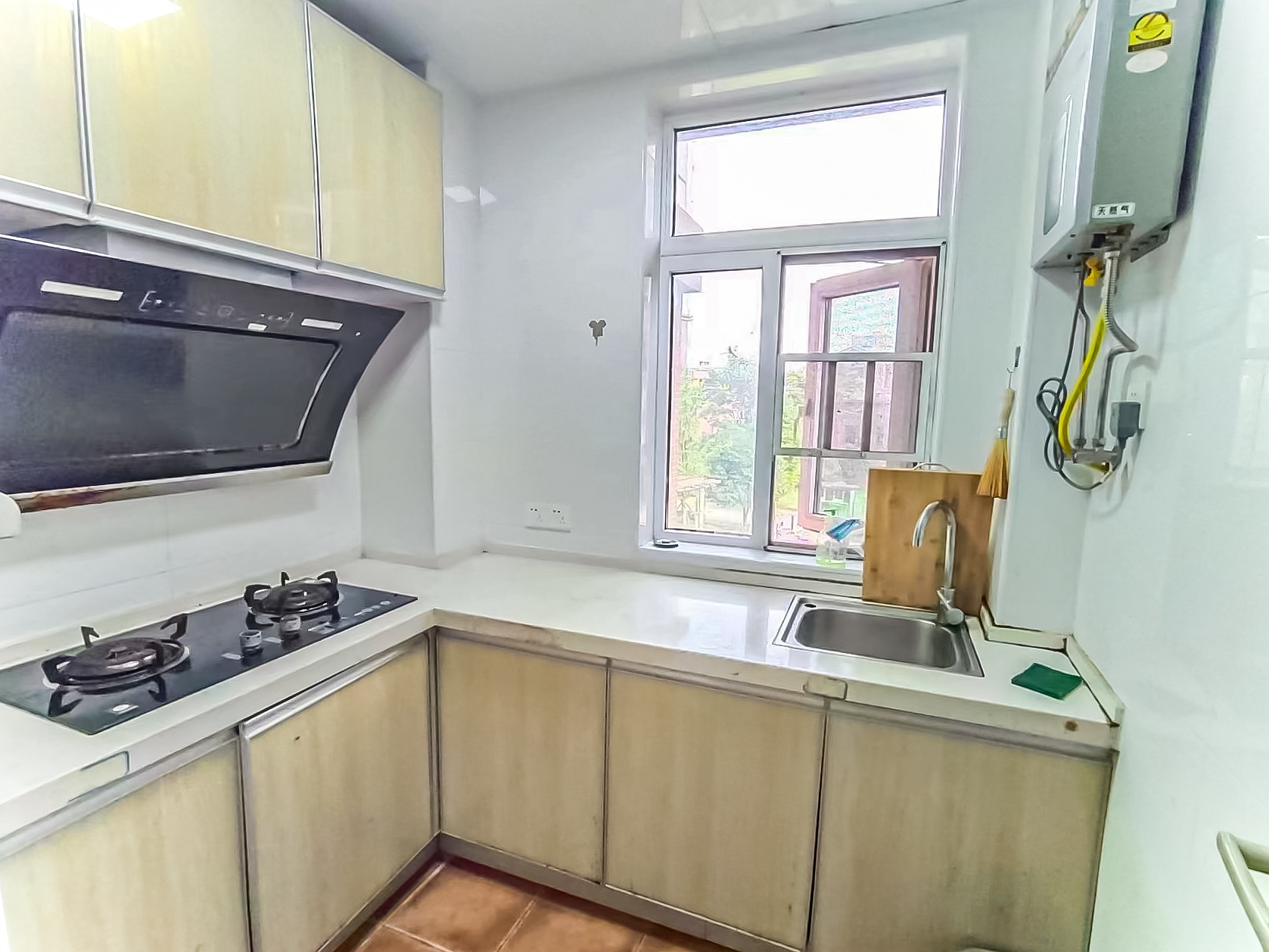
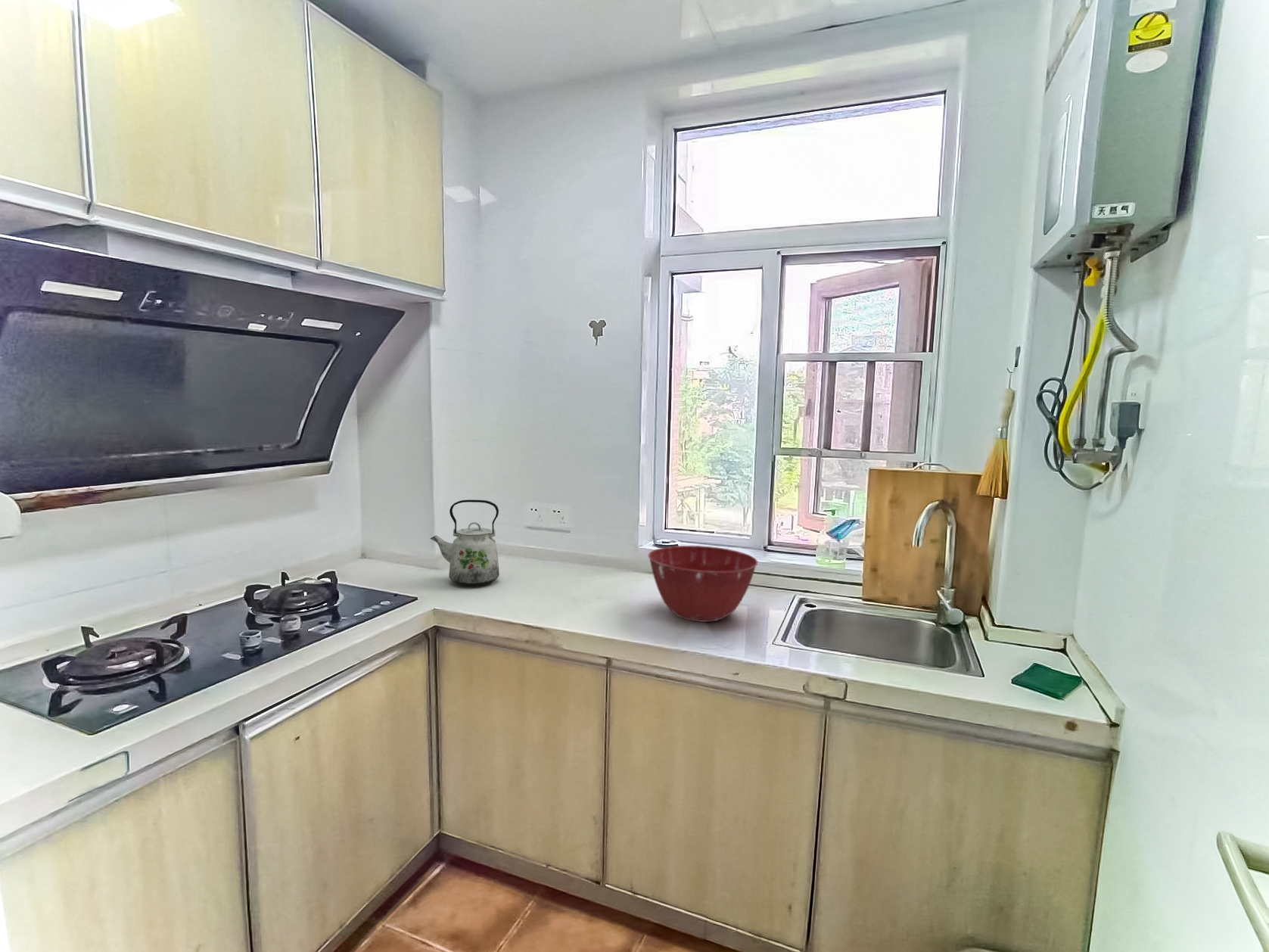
+ kettle [430,499,500,586]
+ mixing bowl [648,545,758,623]
